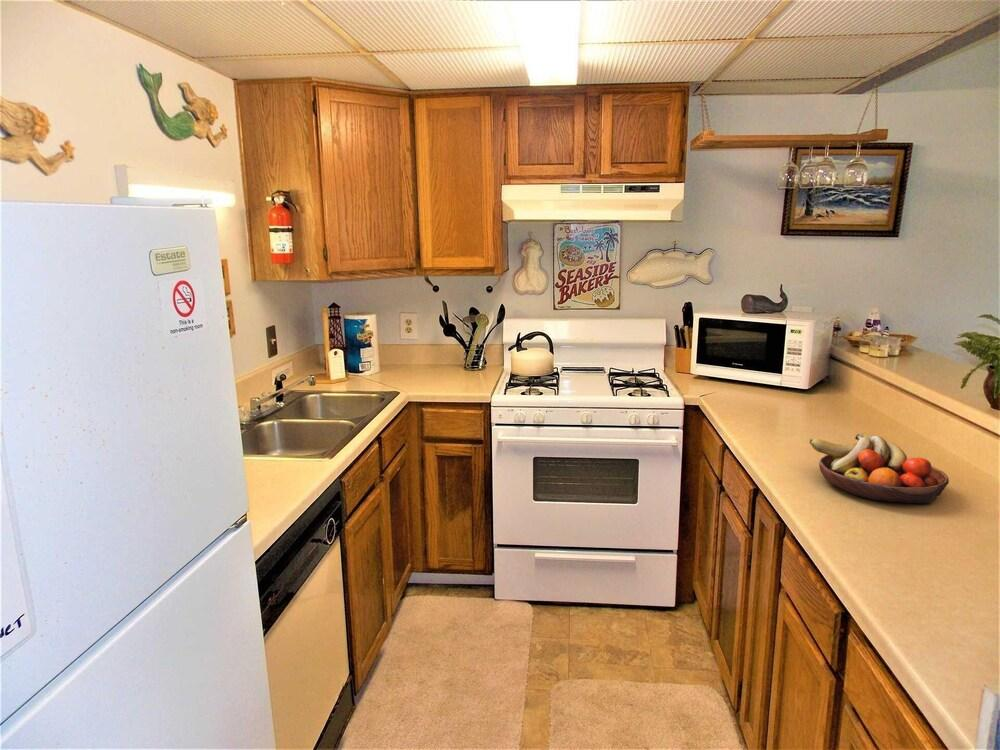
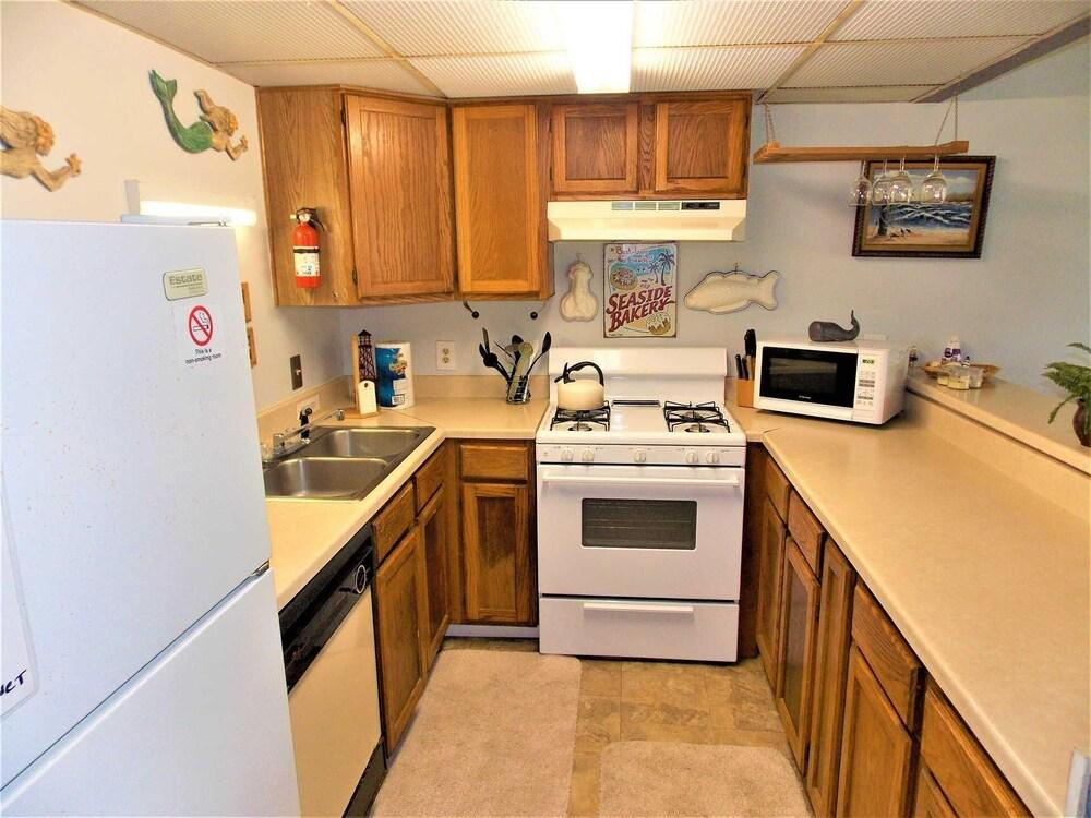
- fruit bowl [808,433,950,504]
